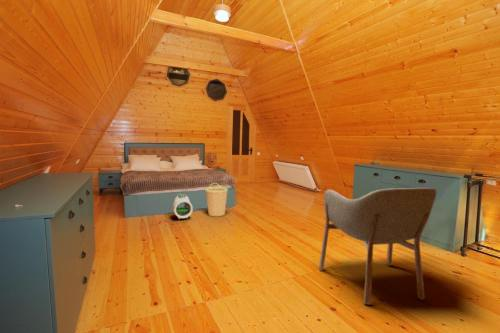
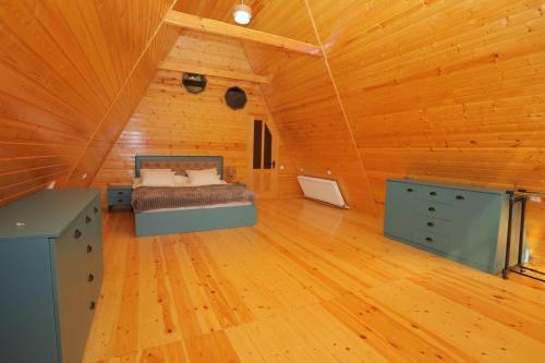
- armchair [318,187,437,306]
- basket [205,182,229,217]
- air purifier [172,193,194,220]
